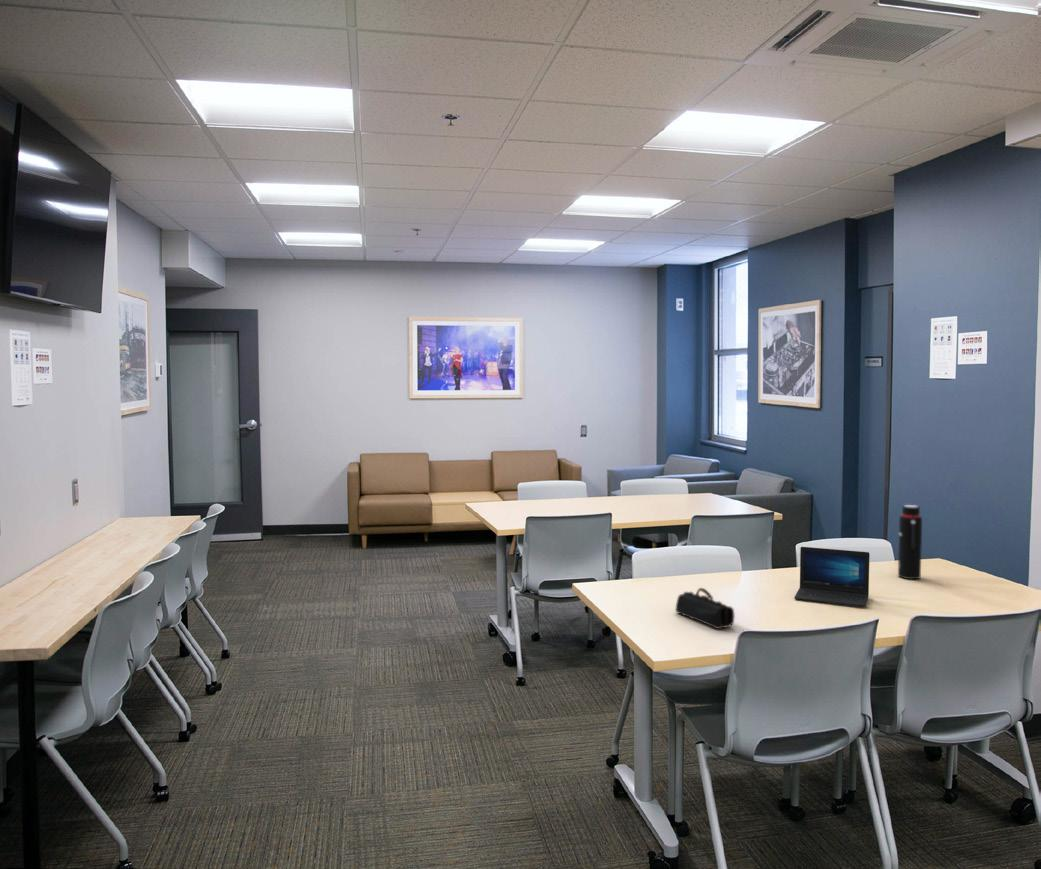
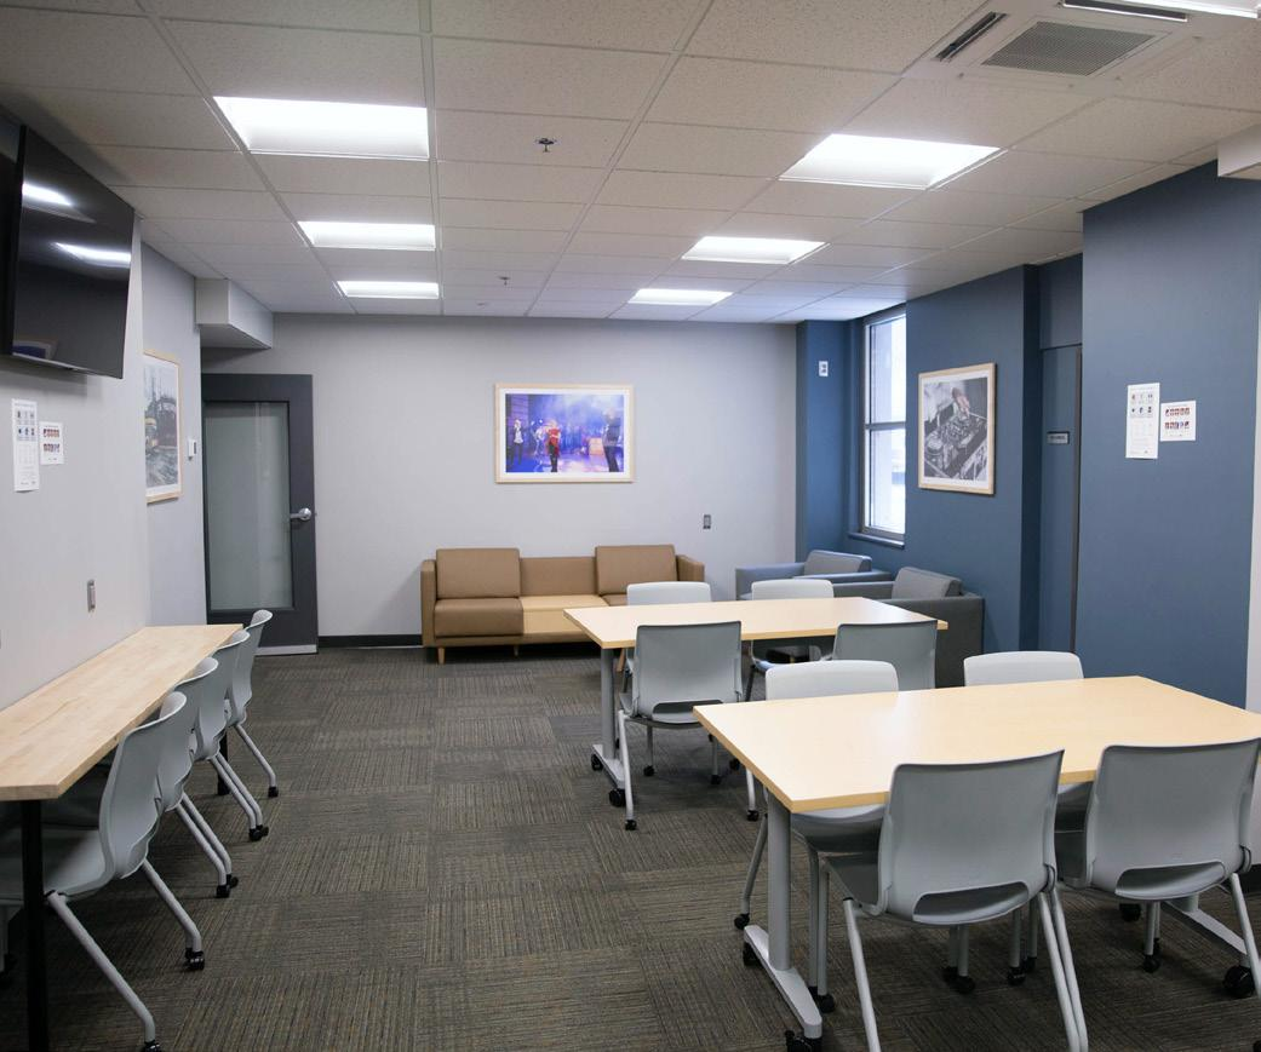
- pencil case [675,587,735,630]
- water bottle [897,504,923,580]
- laptop [793,546,871,608]
